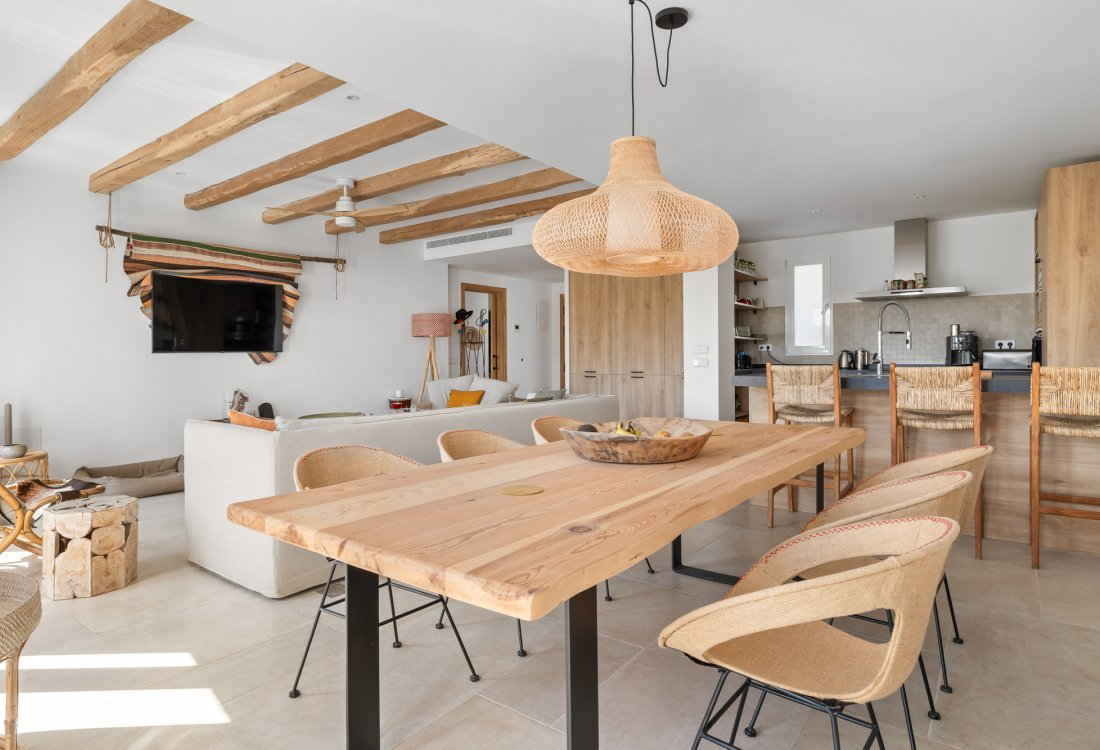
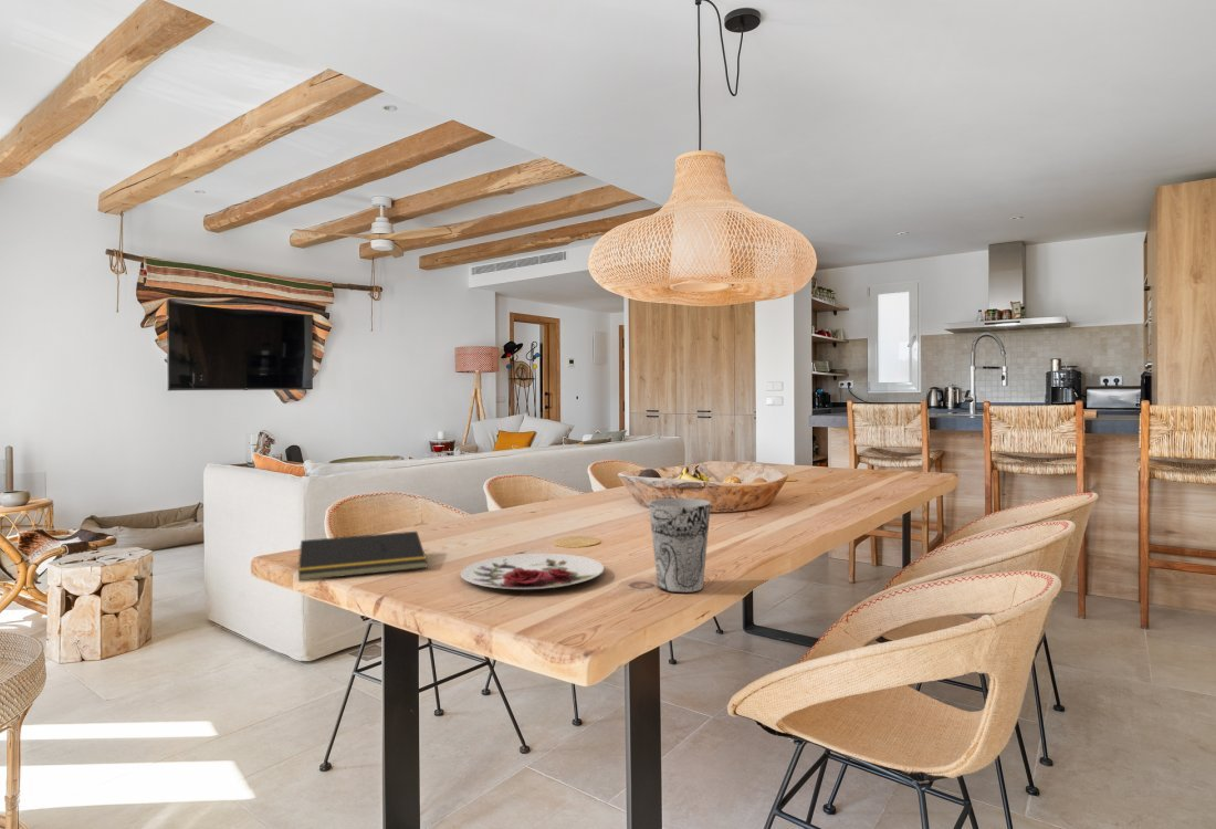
+ plate [460,553,606,590]
+ notepad [297,531,428,581]
+ cup [648,497,712,594]
